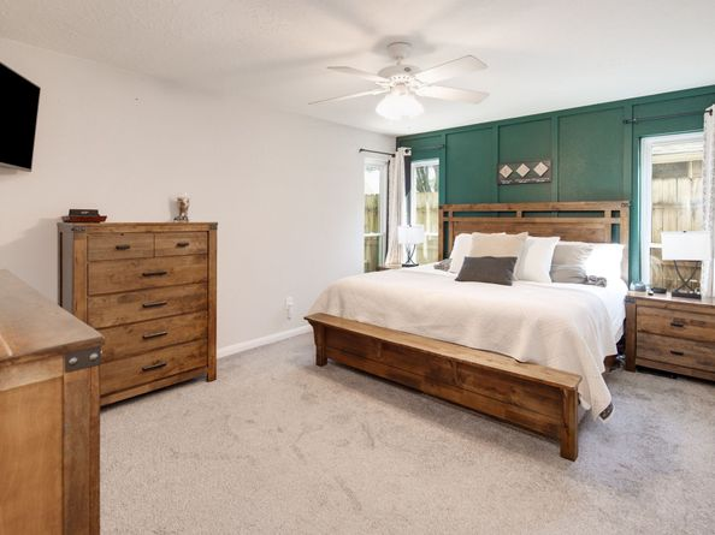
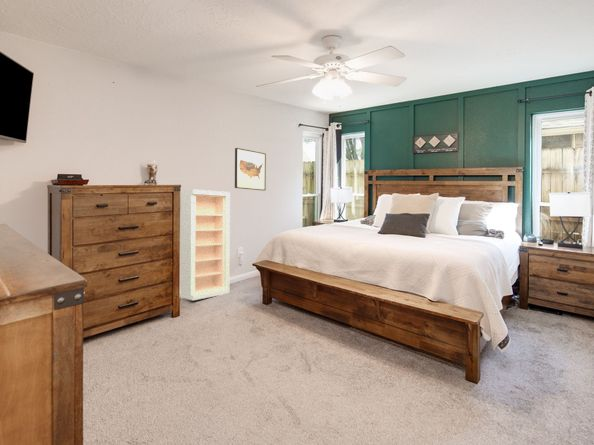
+ wall art [234,147,267,192]
+ shelving unit [179,188,231,301]
